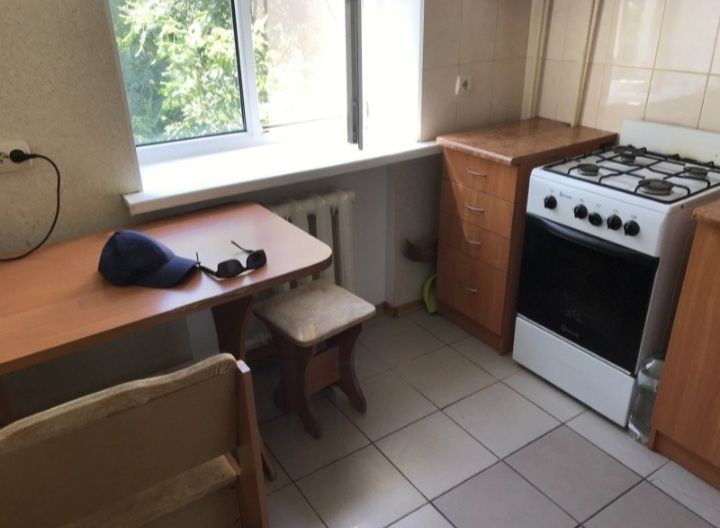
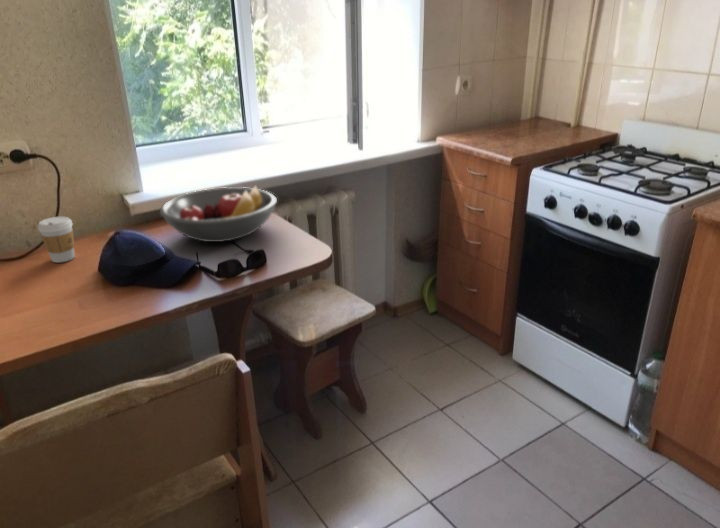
+ coffee cup [37,216,76,263]
+ fruit bowl [159,185,278,243]
